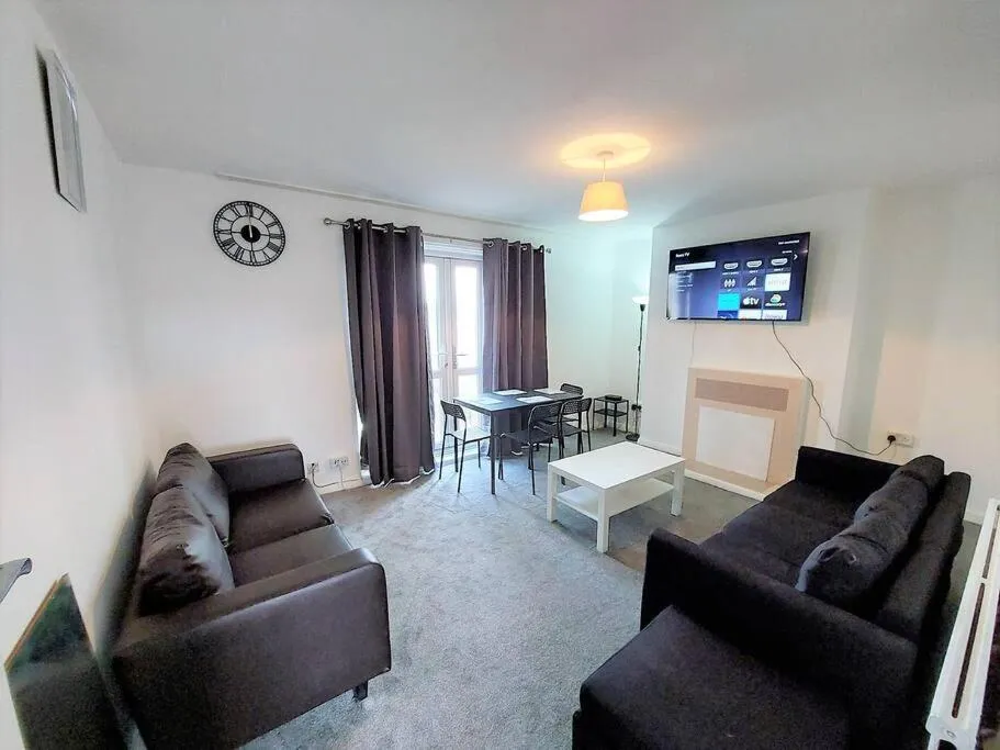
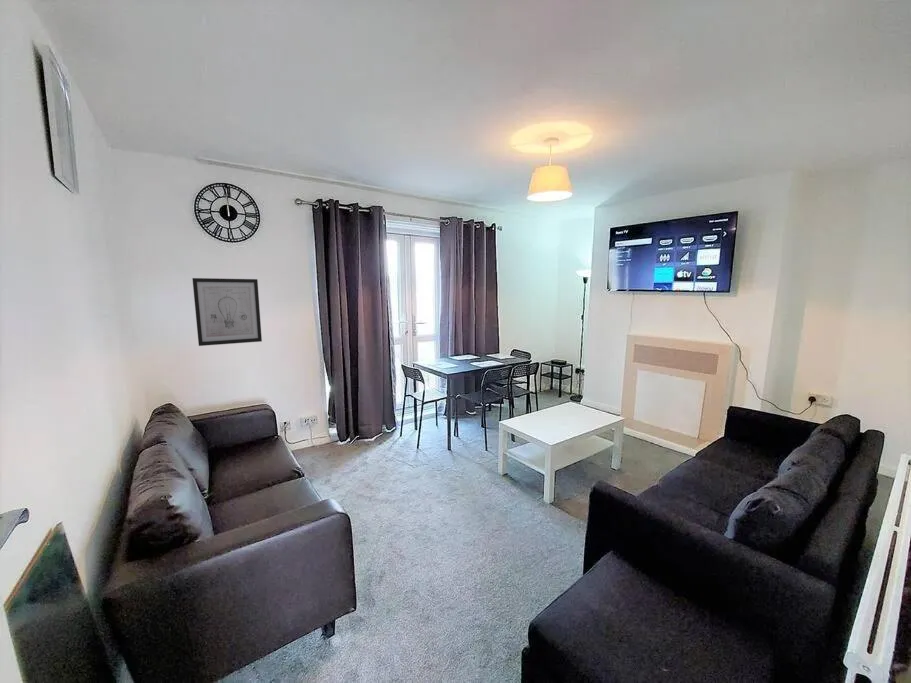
+ wall art [191,277,263,347]
